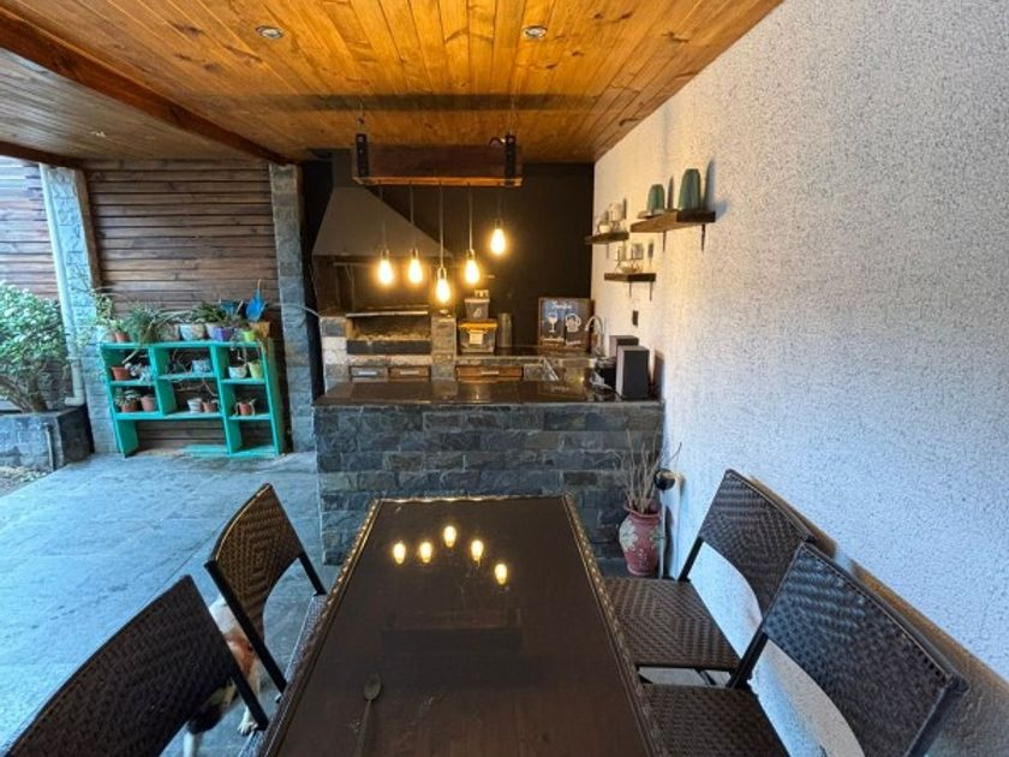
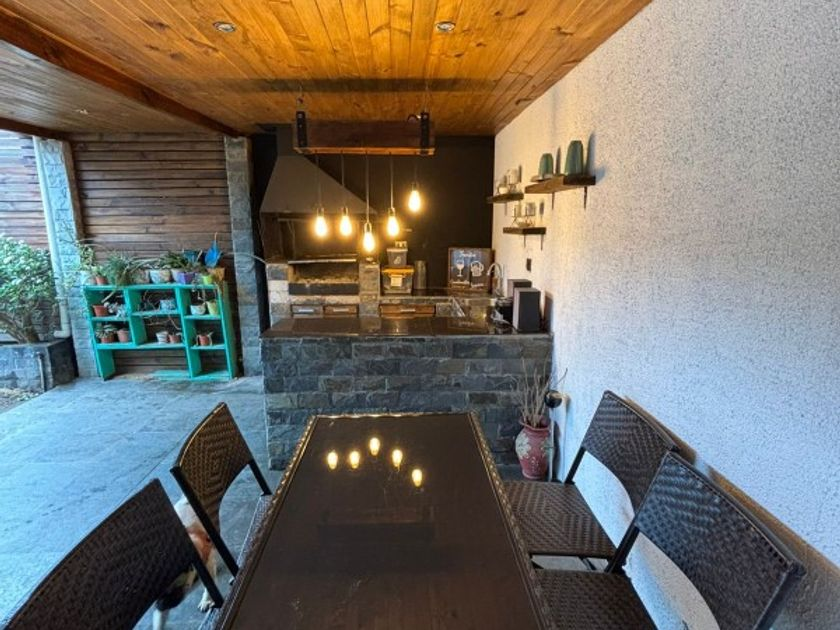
- spoon [353,672,382,757]
